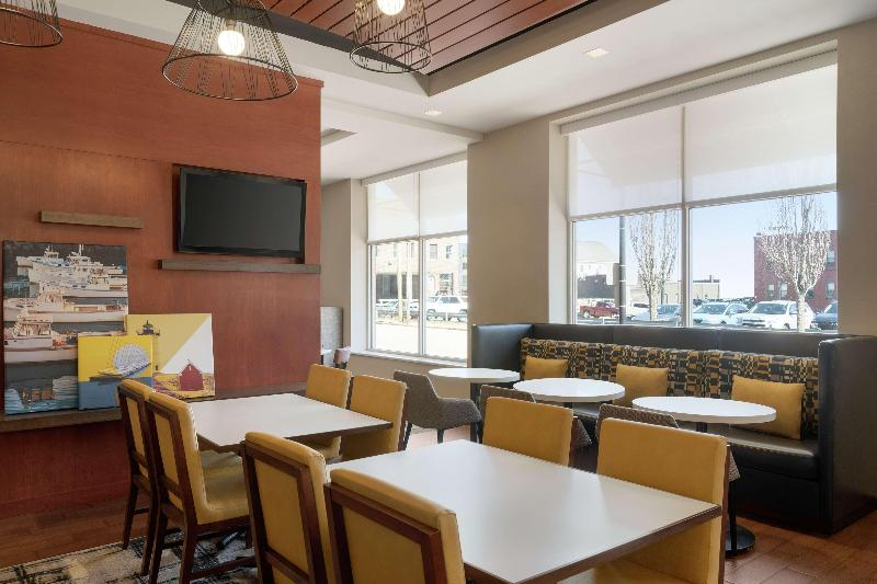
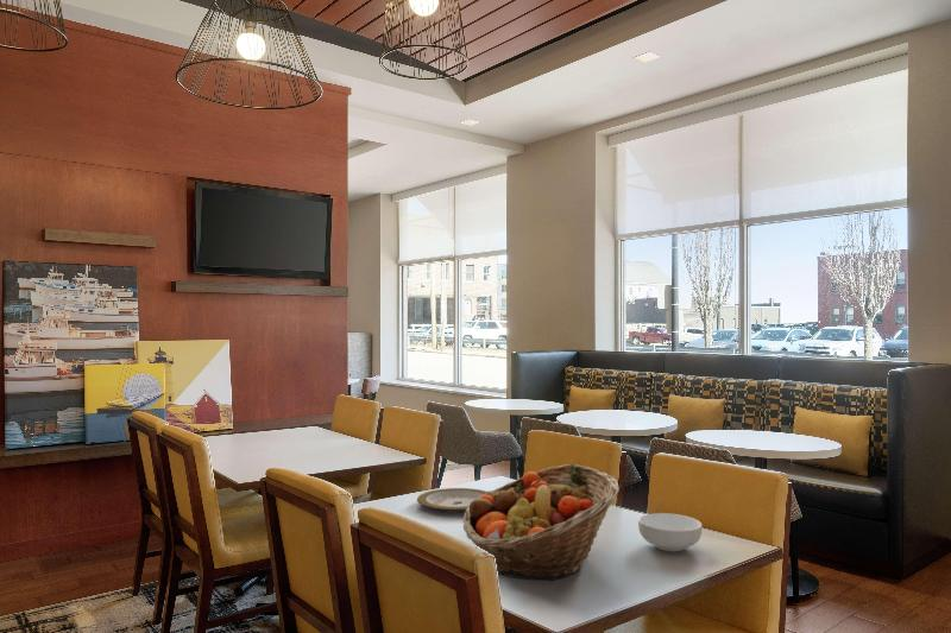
+ plate [416,487,487,513]
+ fruit basket [461,463,621,582]
+ cereal bowl [637,512,704,552]
